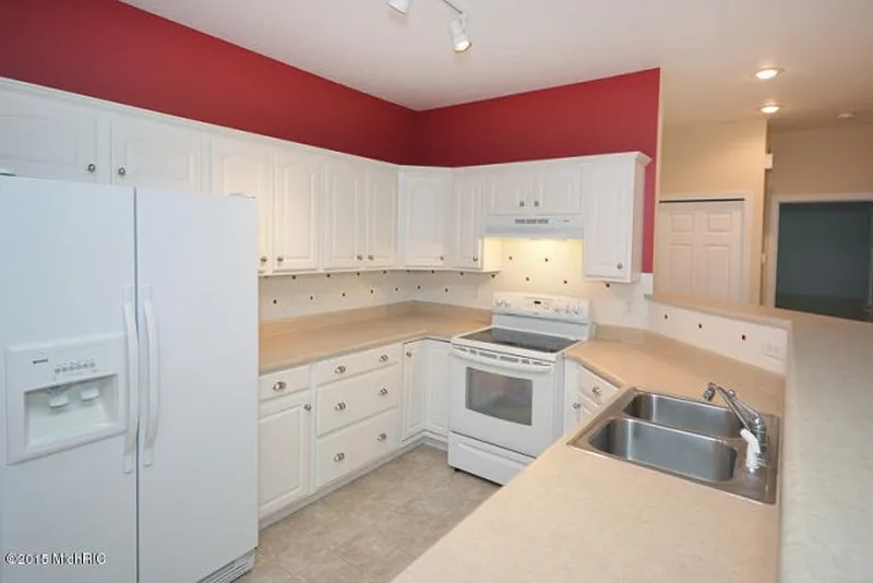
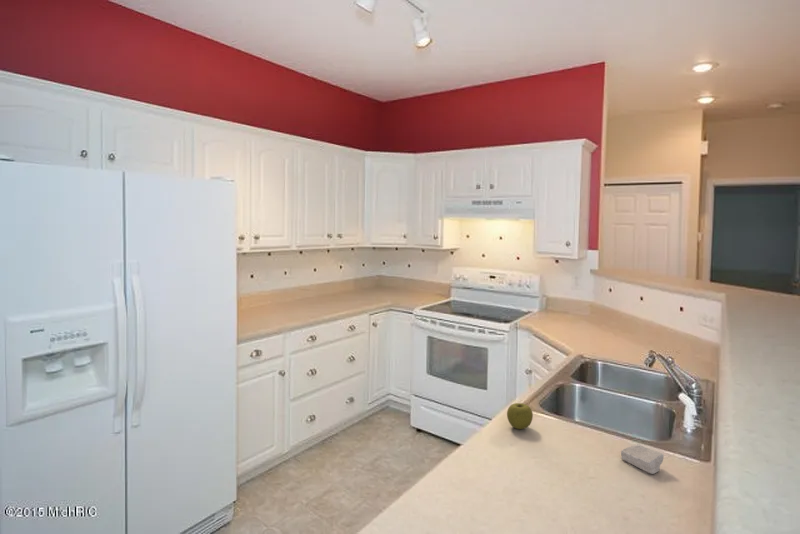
+ apple [506,402,534,430]
+ soap bar [620,443,665,475]
